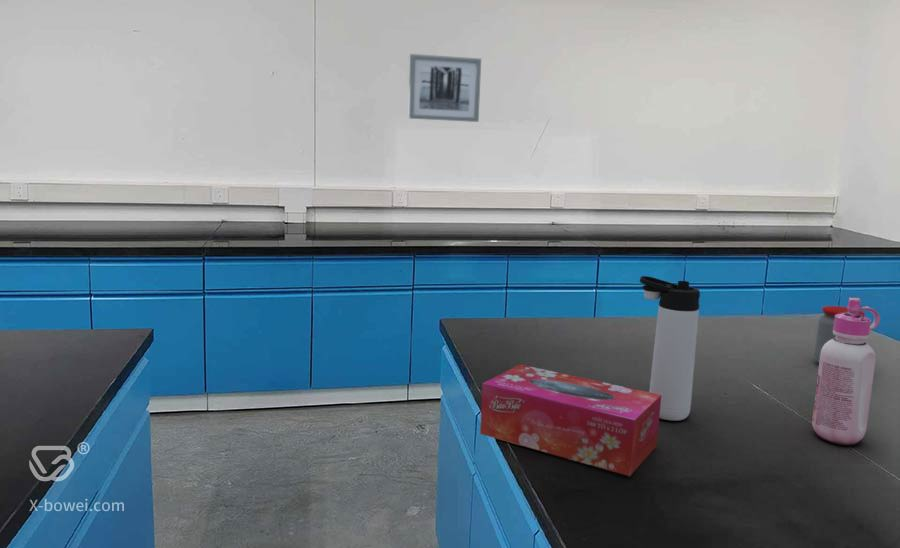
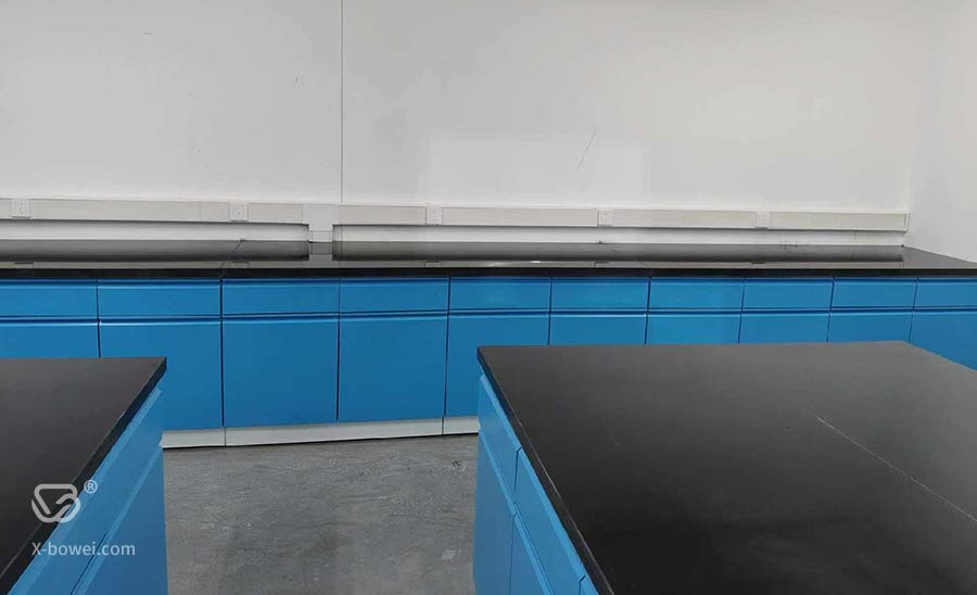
- jar [814,305,866,364]
- glue bottle [811,296,881,446]
- thermos bottle [639,275,701,422]
- wall art [407,53,482,123]
- tissue box [479,363,661,477]
